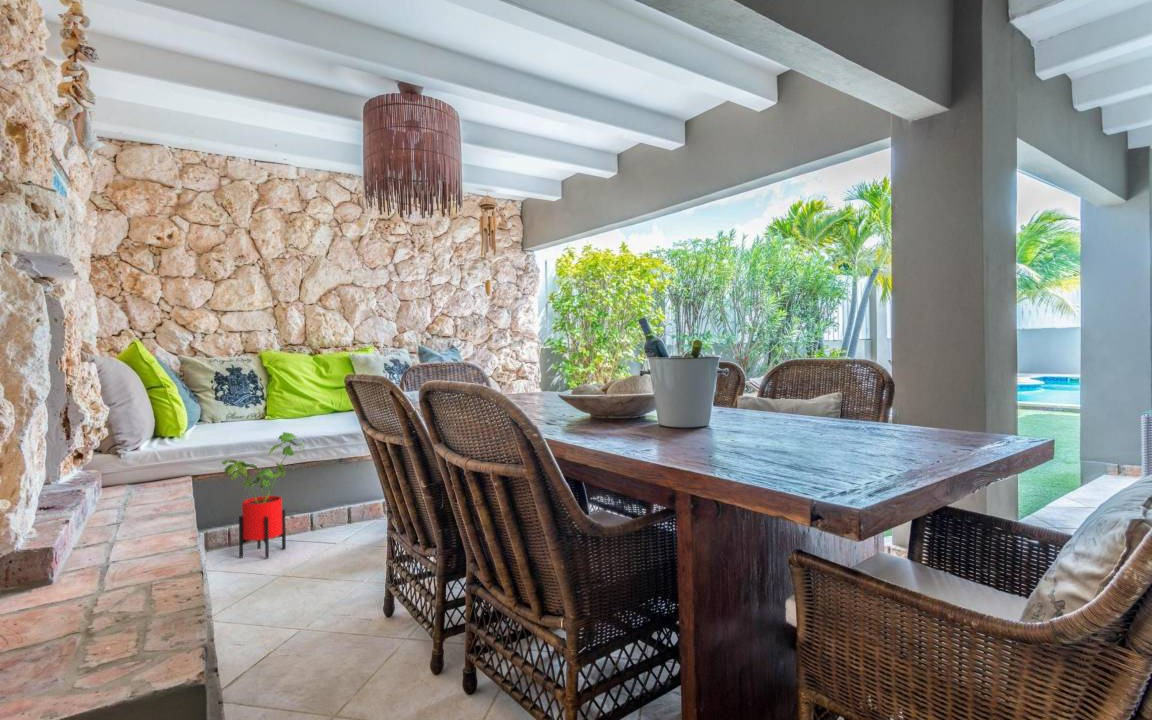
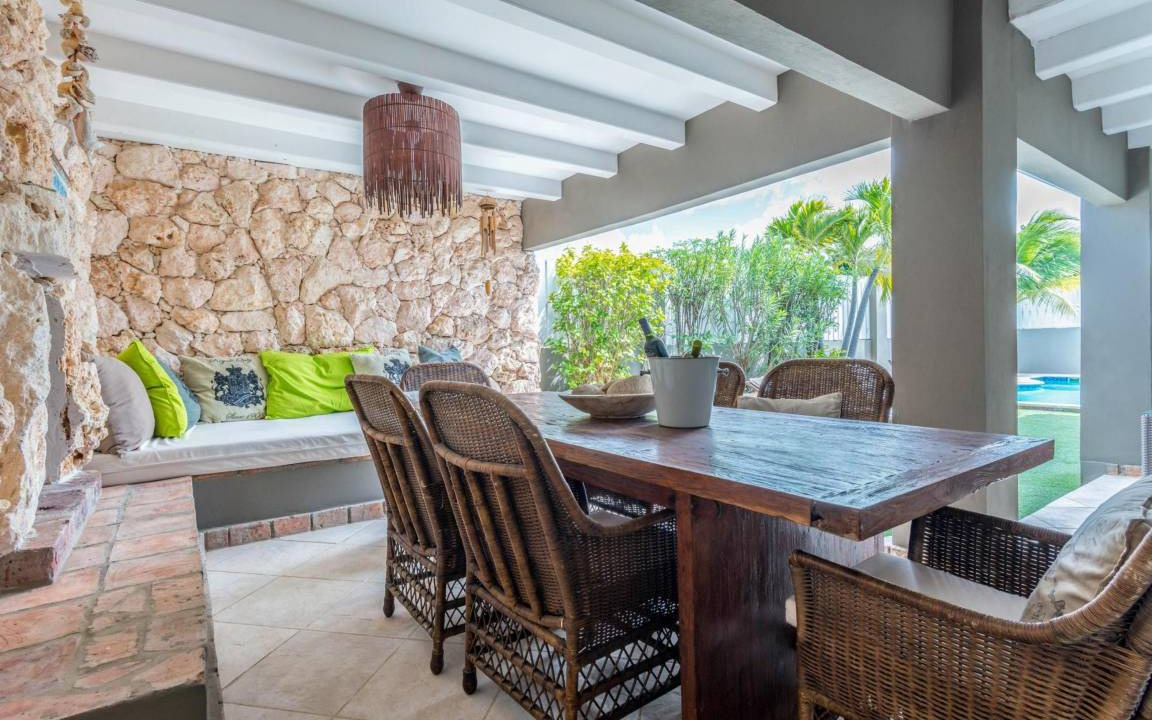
- house plant [220,431,305,560]
